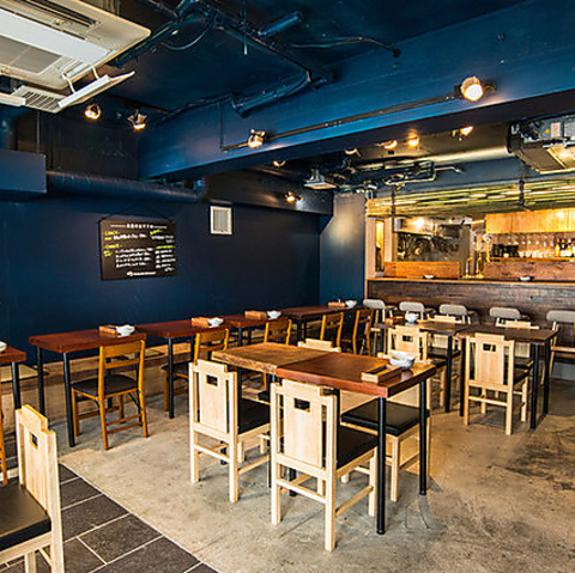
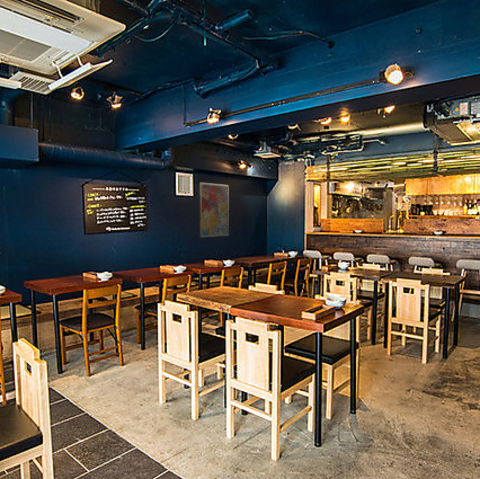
+ wall art [198,181,230,238]
